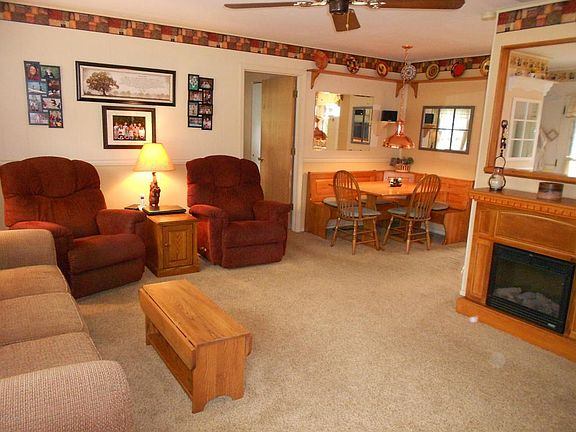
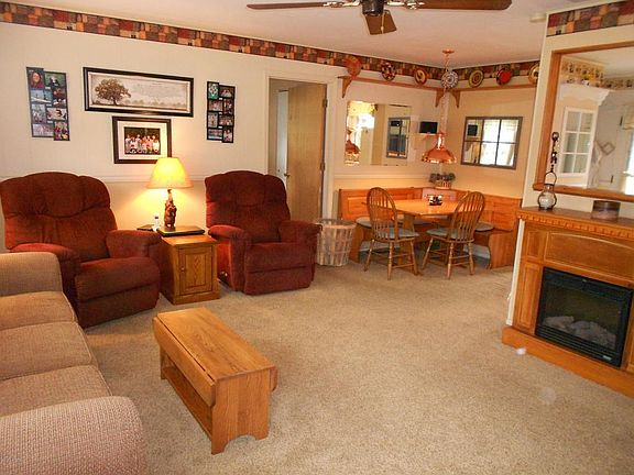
+ basket [311,217,358,267]
